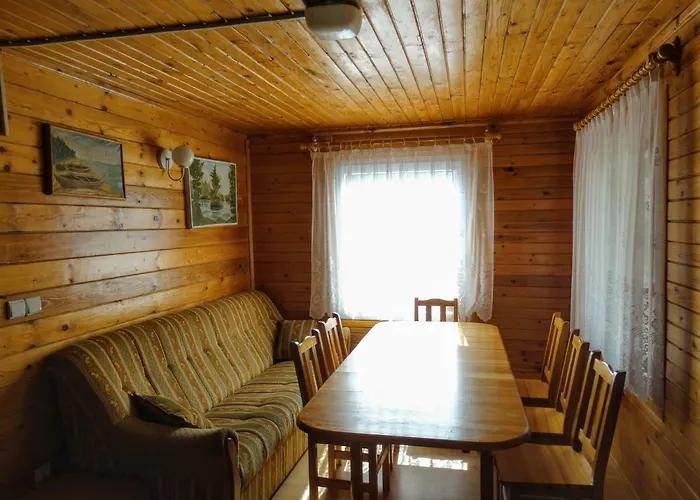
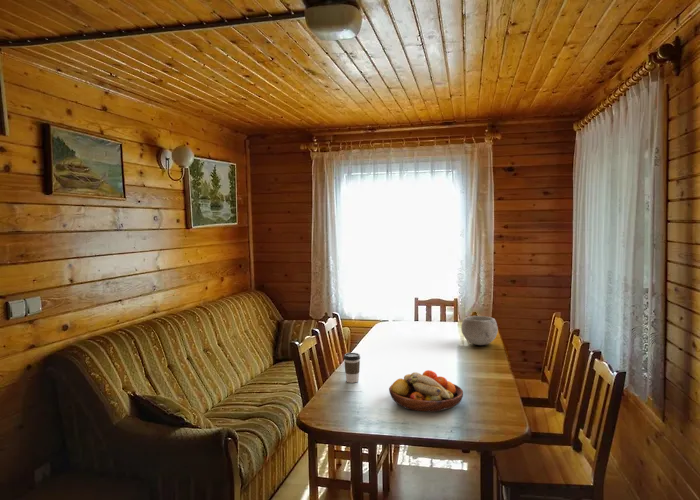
+ bowl [460,315,499,346]
+ coffee cup [343,352,361,384]
+ fruit bowl [388,369,464,413]
